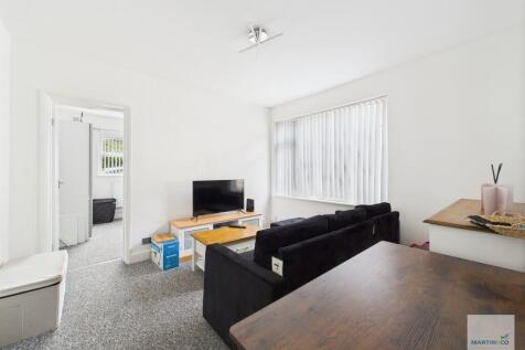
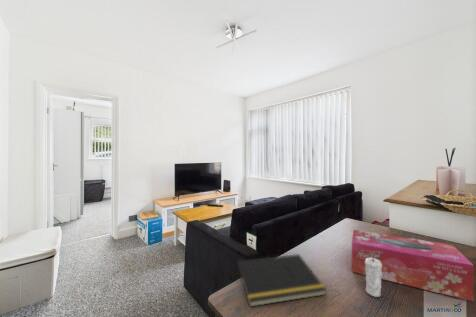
+ notepad [235,253,328,308]
+ tissue box [351,229,474,302]
+ candle [365,252,382,298]
